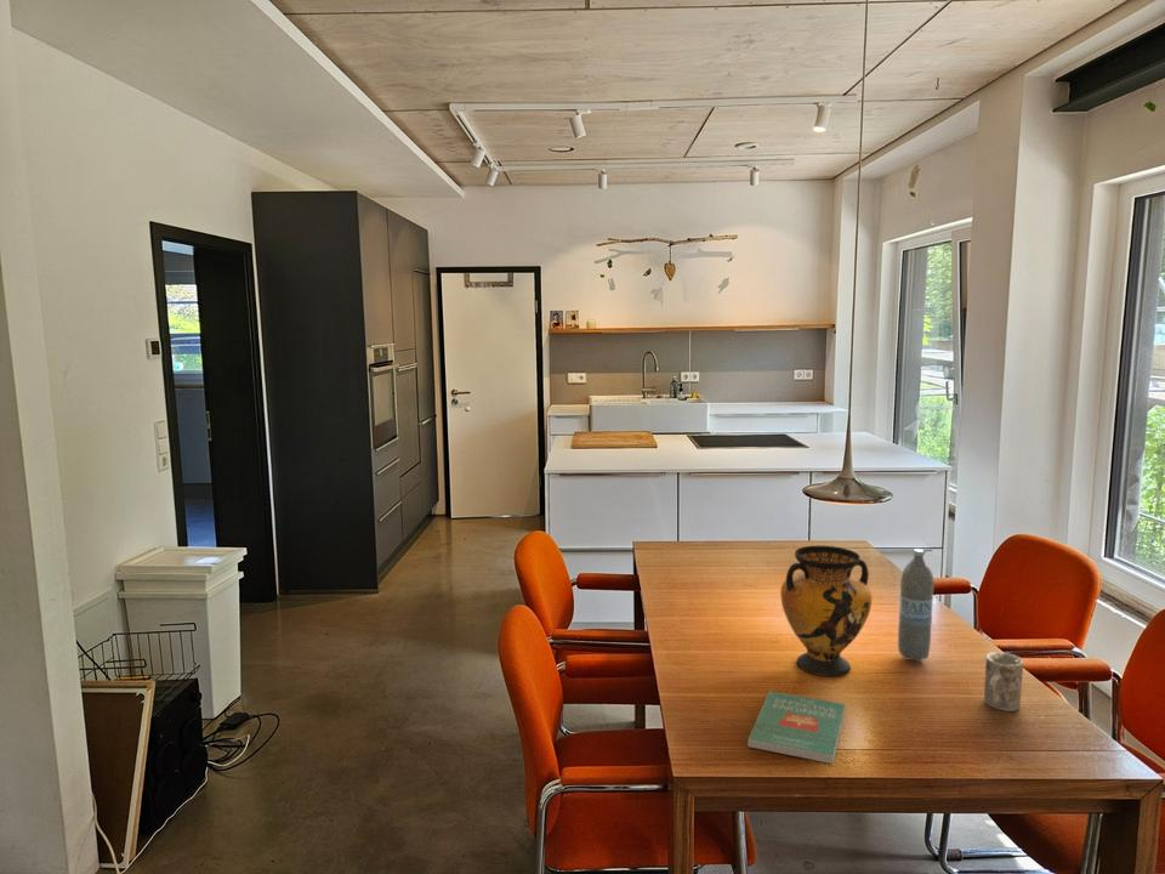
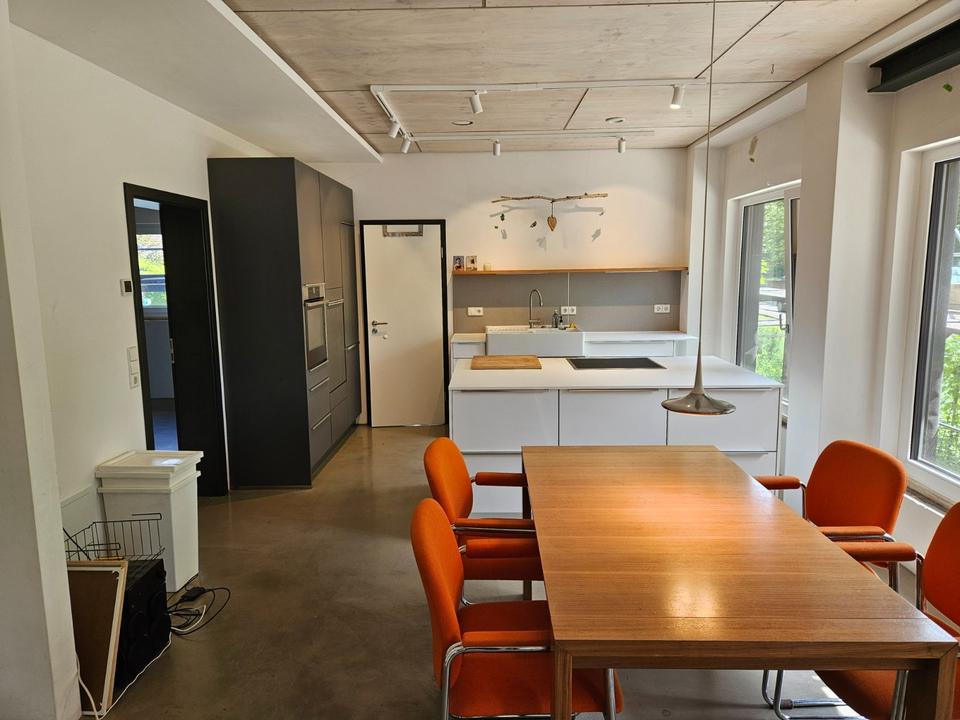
- vase [779,545,873,677]
- book [746,689,846,765]
- mug [983,651,1024,713]
- water bottle [897,547,934,663]
